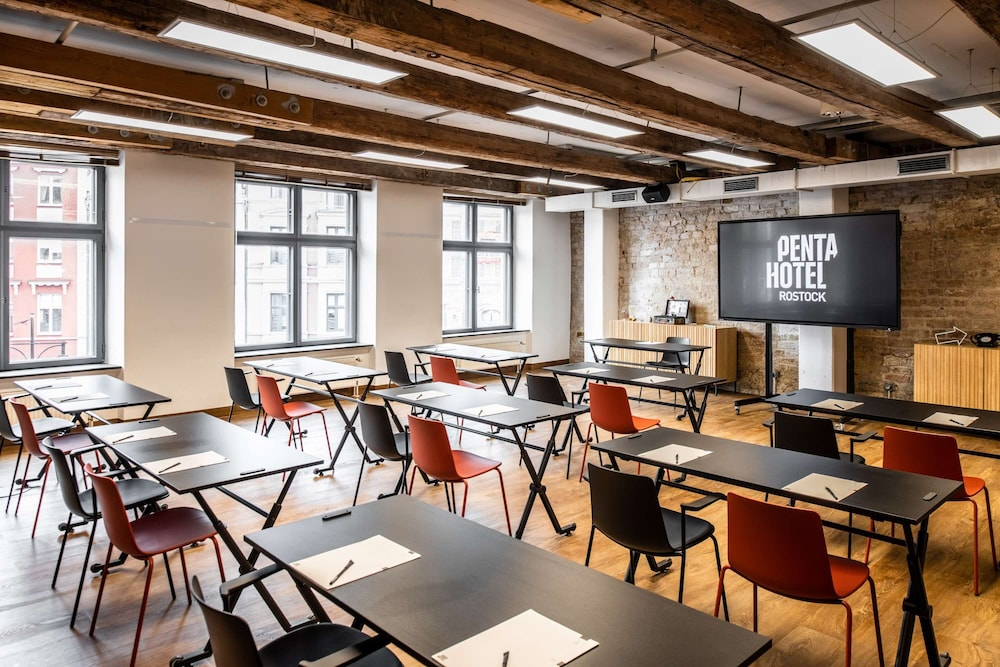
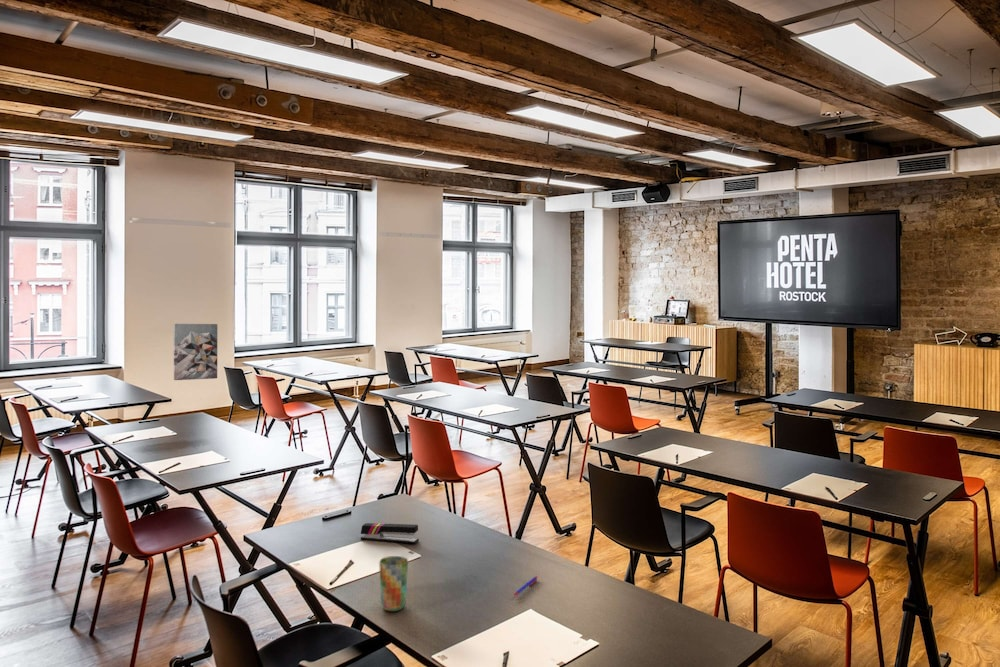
+ pen [512,575,539,597]
+ stapler [360,522,420,544]
+ cup [378,555,409,612]
+ wall art [173,323,218,381]
